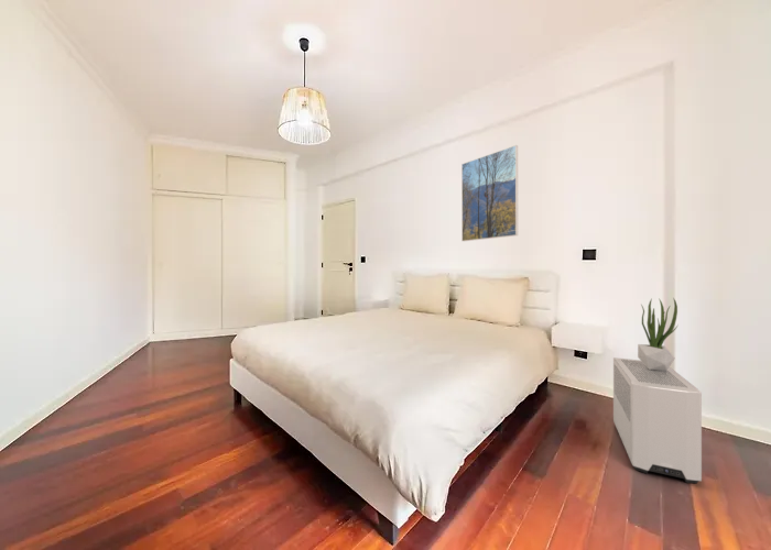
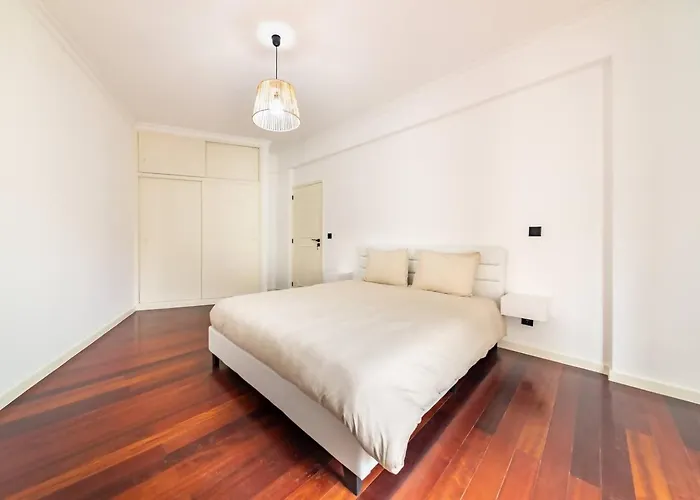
- potted plant [637,297,680,371]
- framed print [460,144,519,242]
- air purifier [612,356,703,485]
